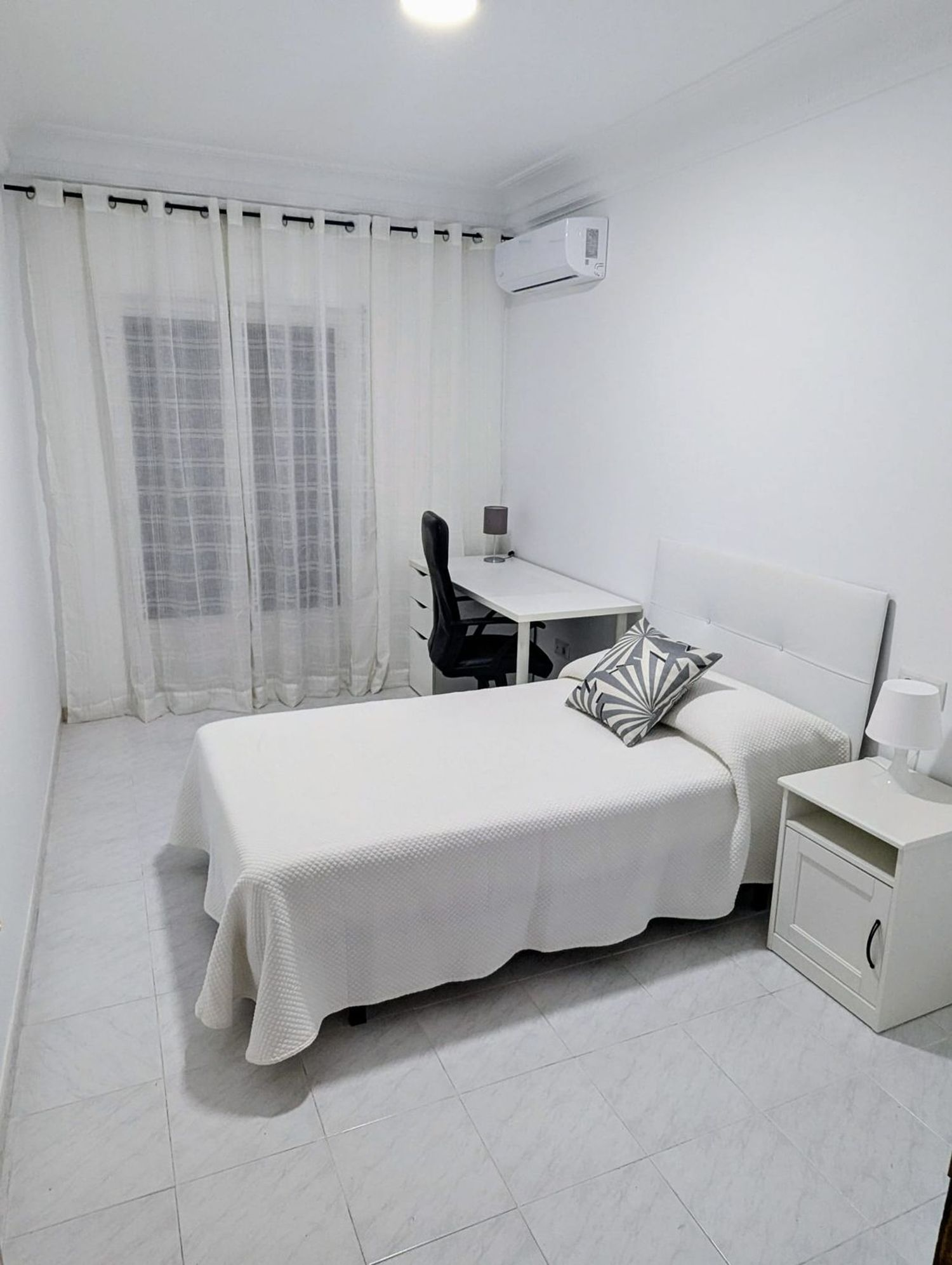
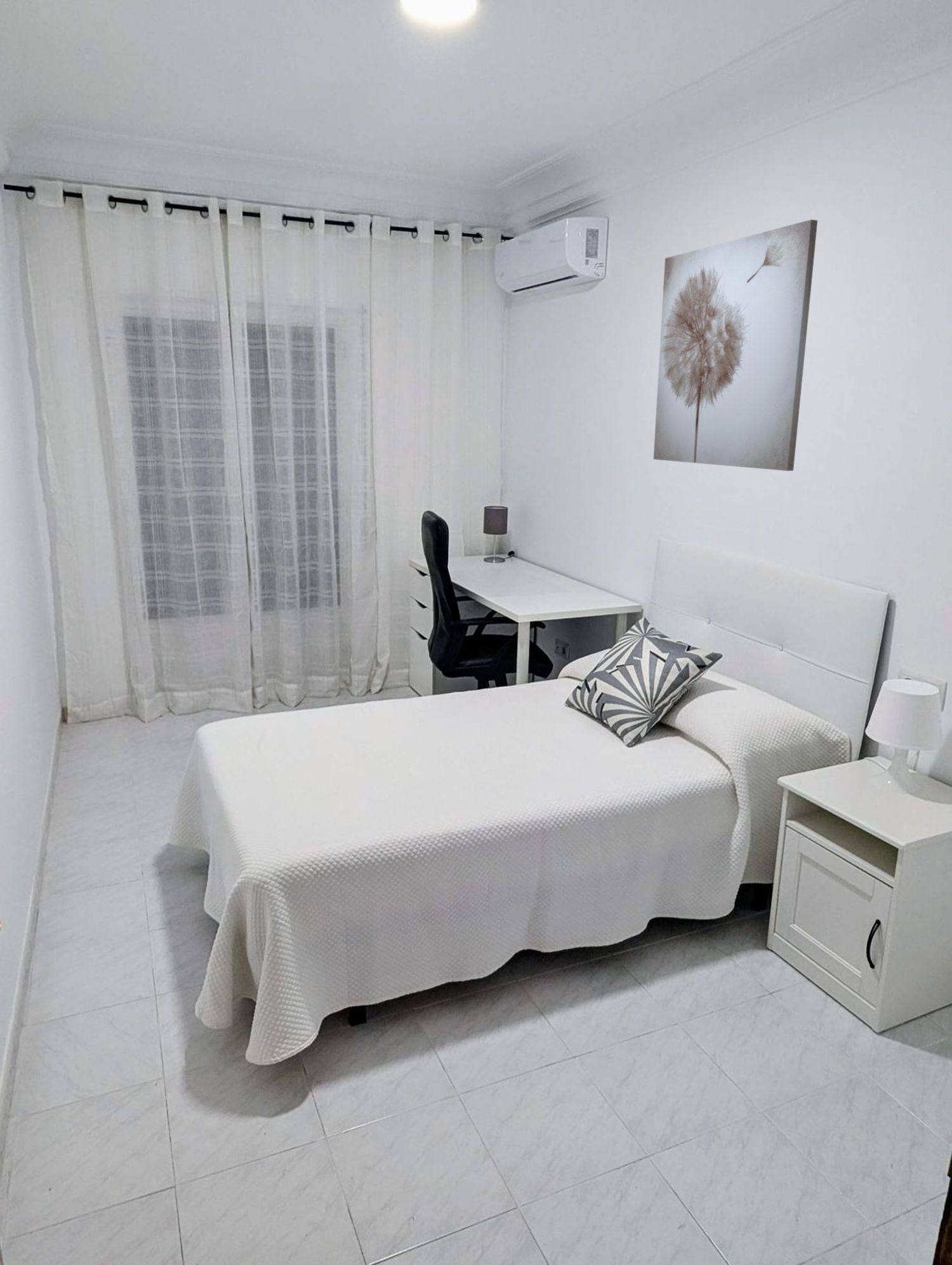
+ wall art [653,219,818,472]
